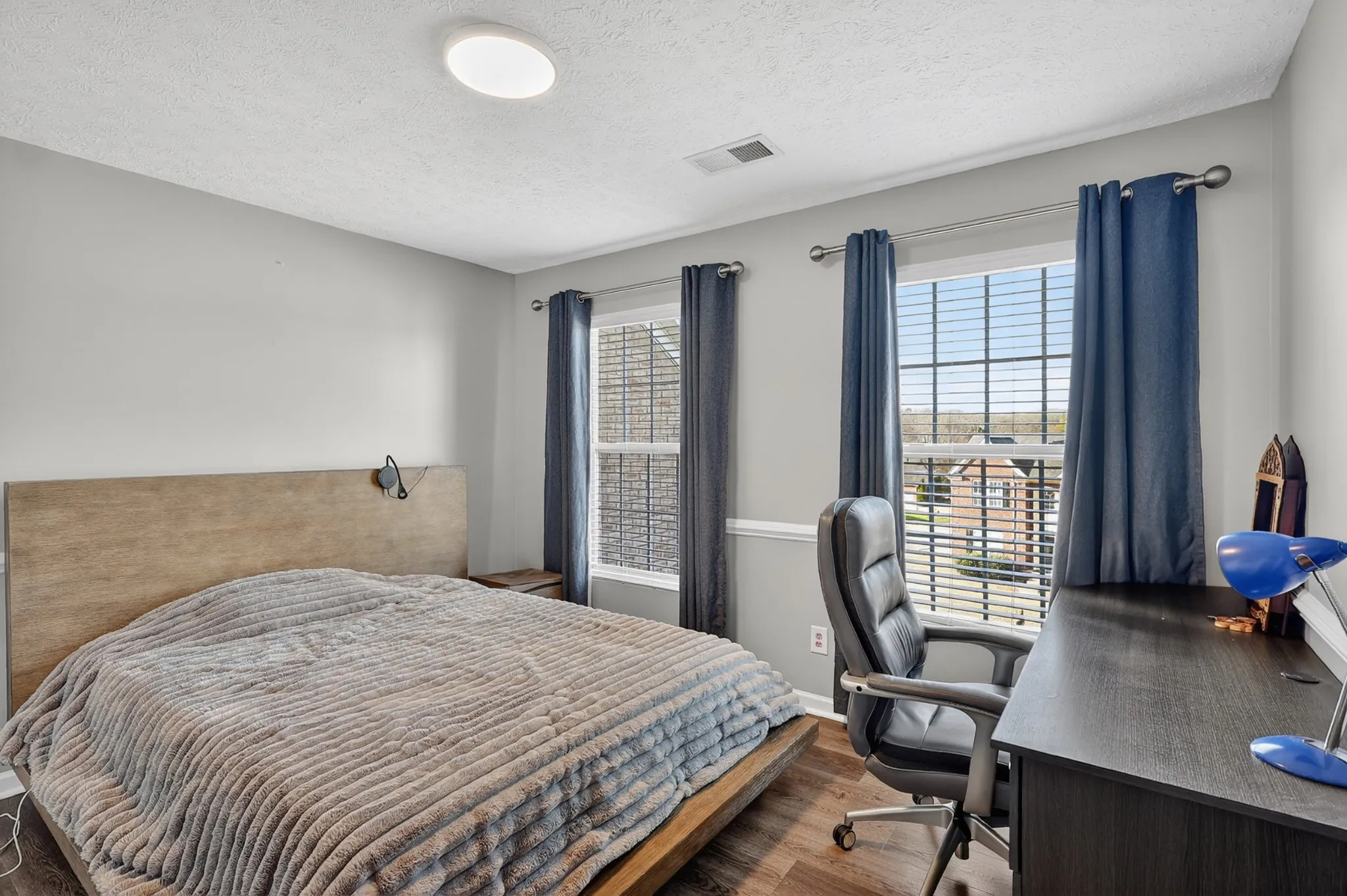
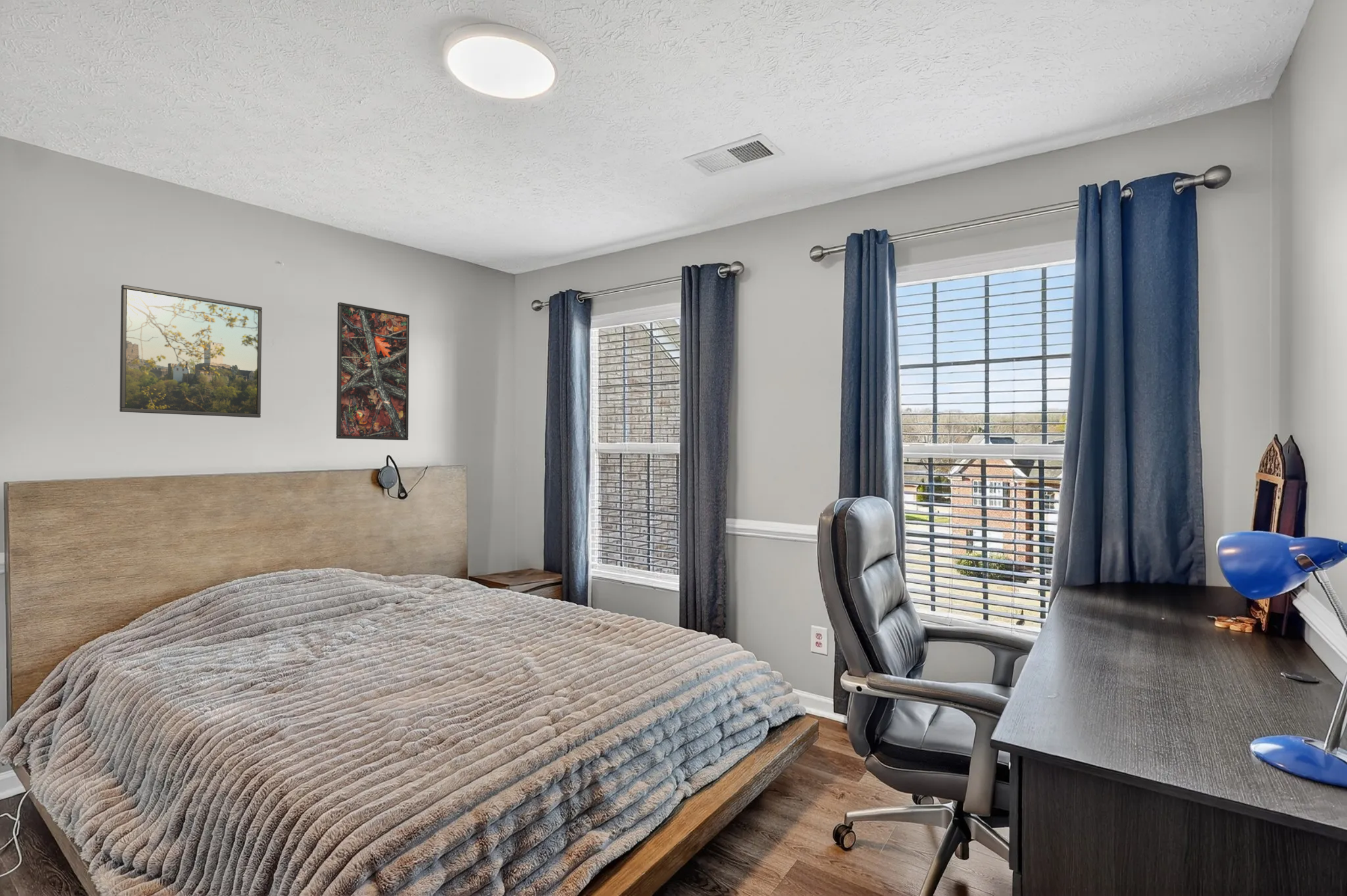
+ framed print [119,284,262,418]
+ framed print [335,302,410,440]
